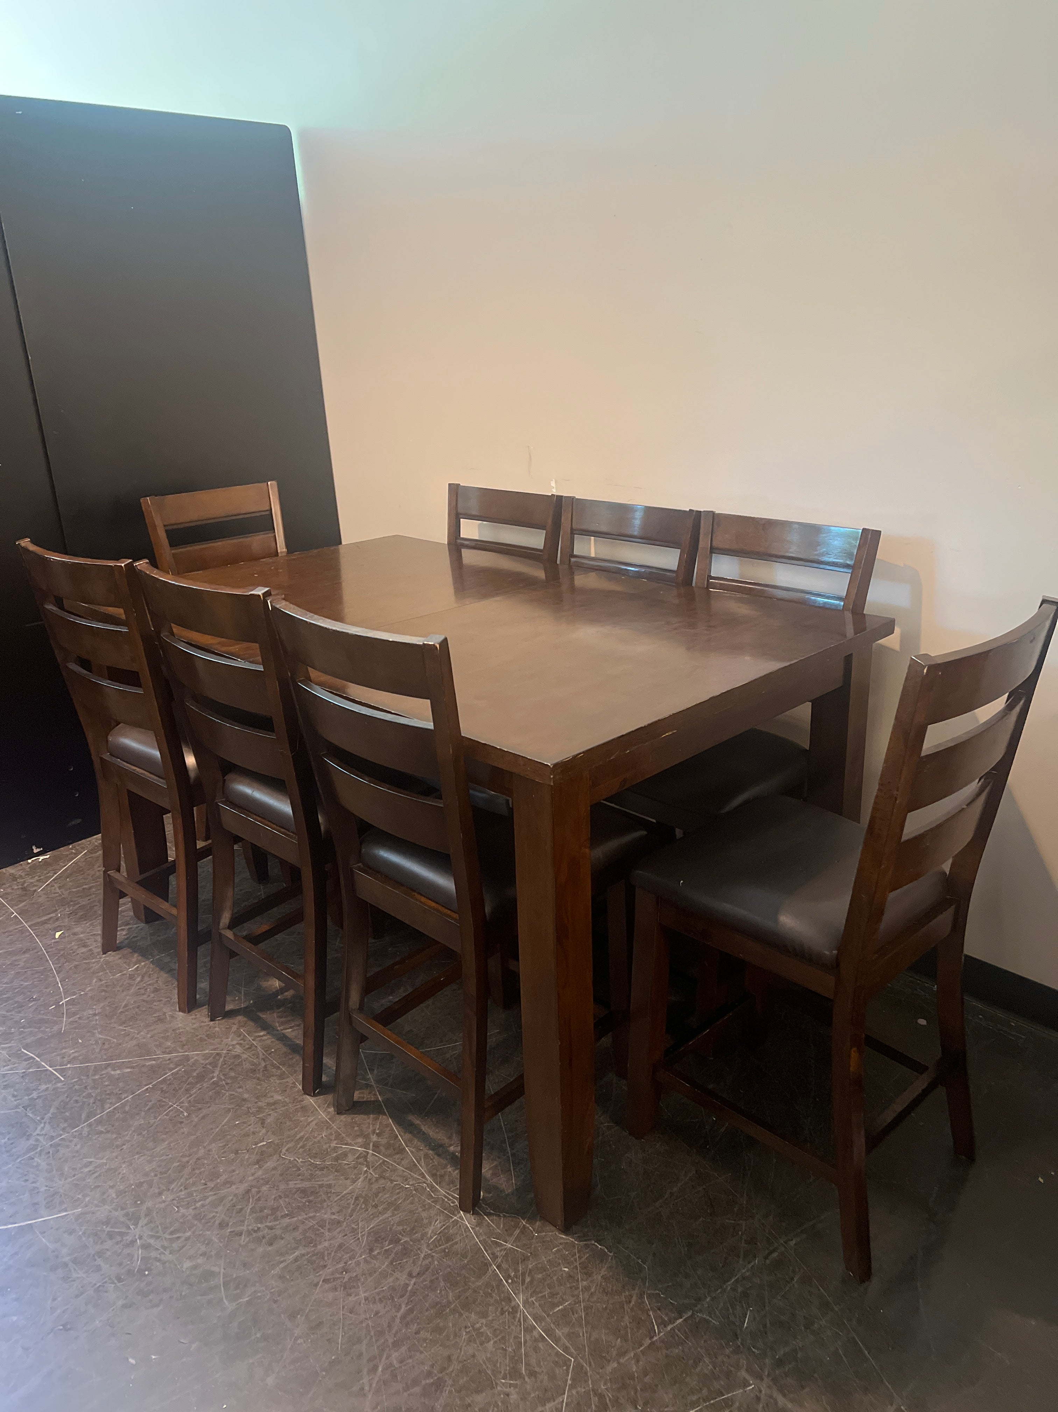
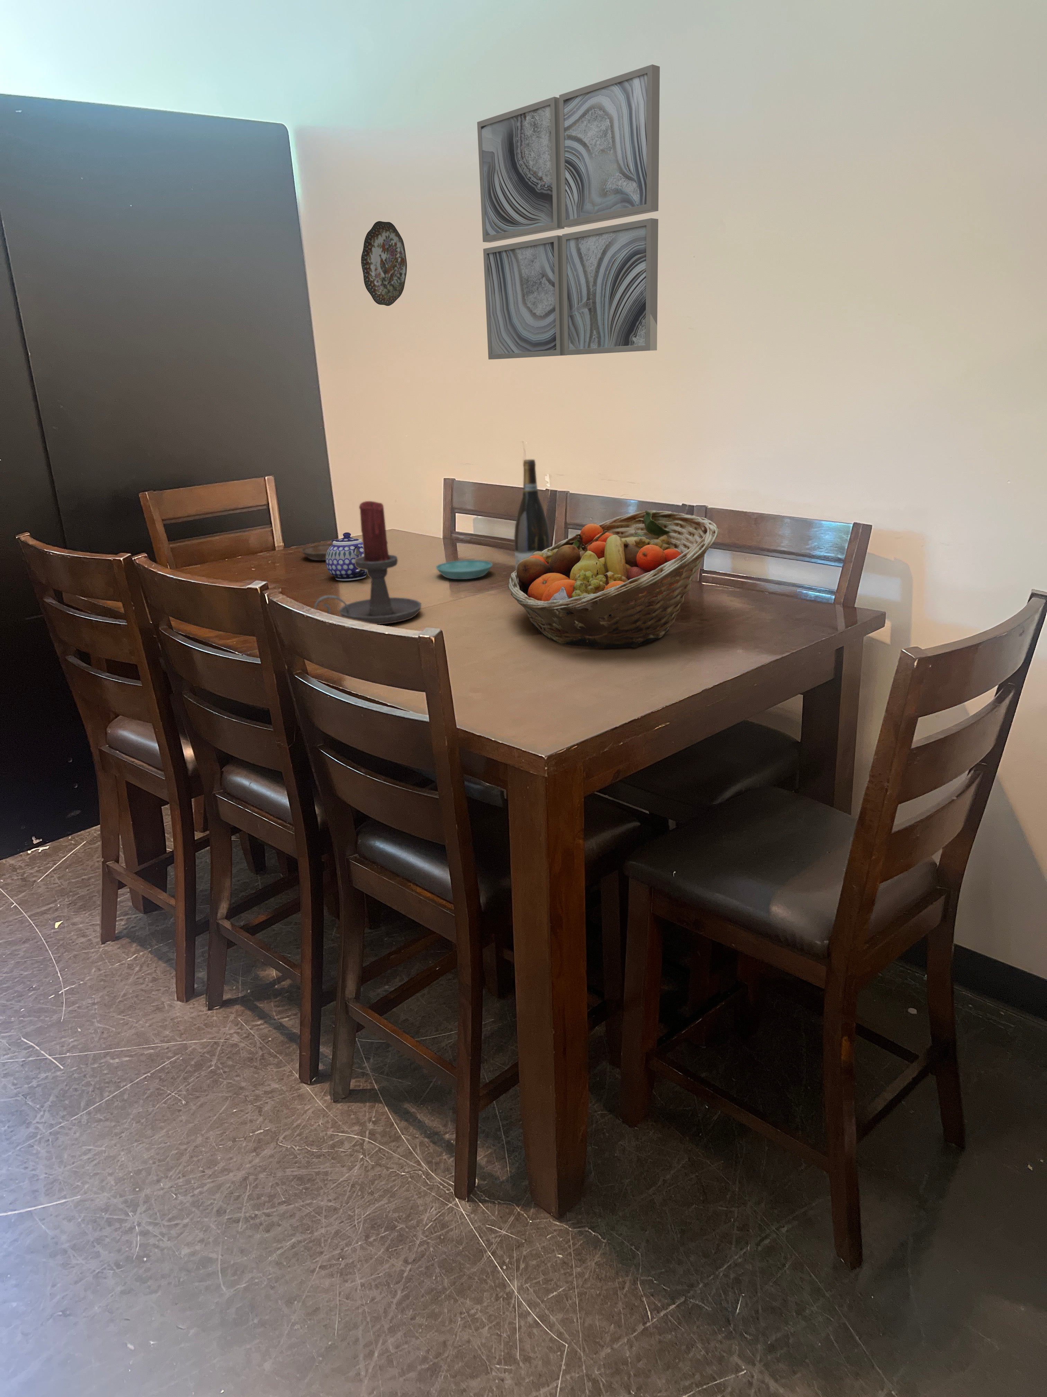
+ candle holder [315,501,421,625]
+ wine bottle [514,459,551,570]
+ wall art [476,64,660,360]
+ teapot [326,532,367,581]
+ saucer [300,543,333,561]
+ decorative plate [361,221,407,306]
+ saucer [436,560,493,580]
+ fruit basket [508,510,719,648]
